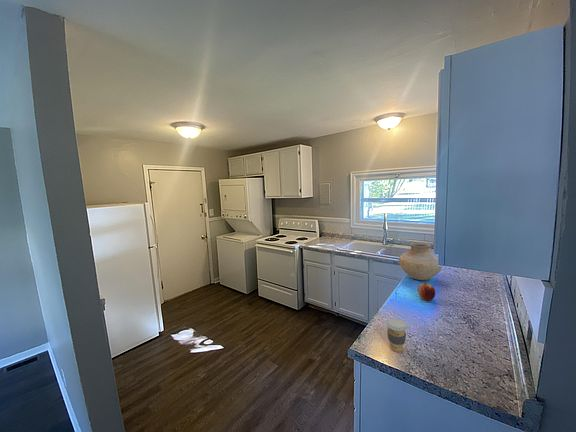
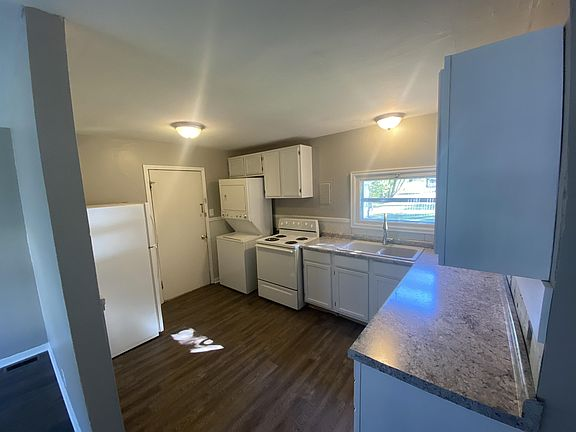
- coffee cup [385,317,409,353]
- apple [417,282,436,302]
- vase [398,242,443,281]
